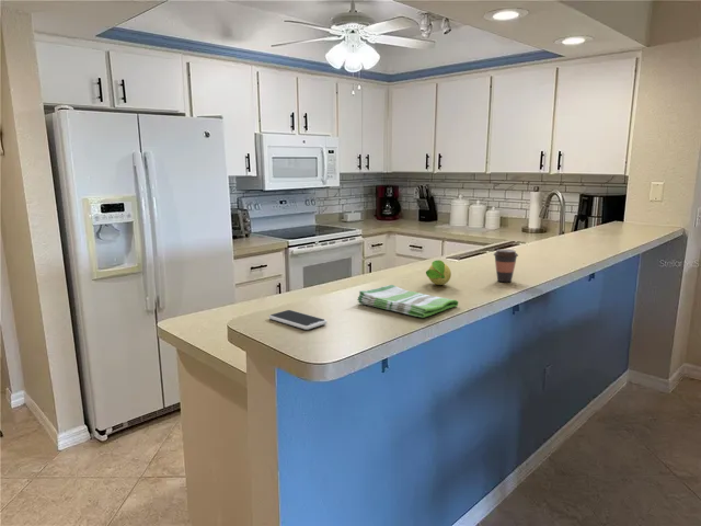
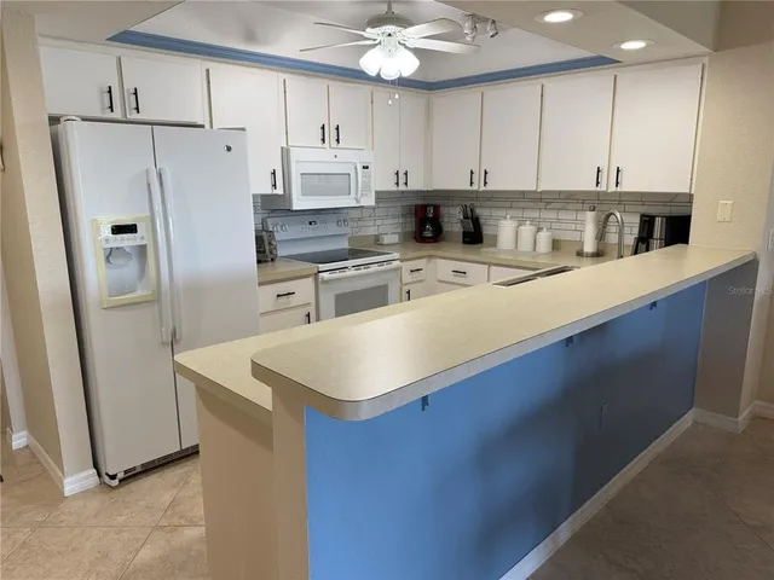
- fruit [425,259,452,286]
- dish towel [356,284,459,319]
- coffee cup [492,249,519,283]
- smartphone [268,309,327,331]
